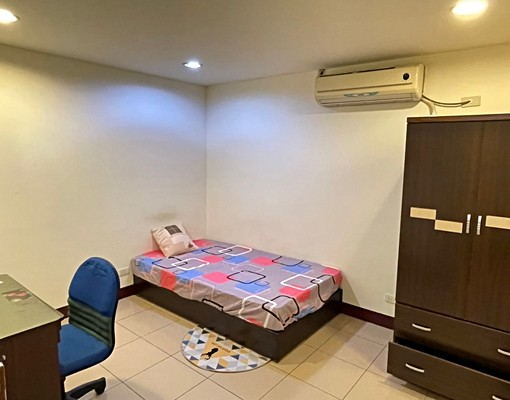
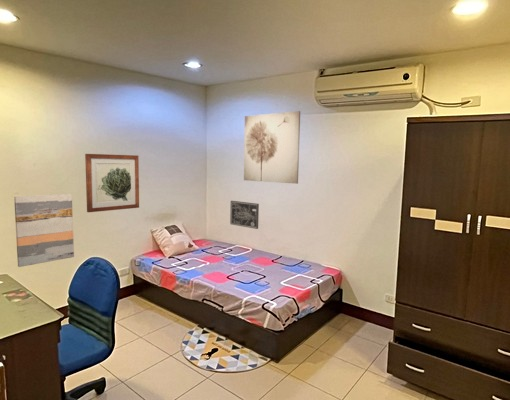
+ wall art [243,110,301,185]
+ wall art [13,193,75,268]
+ wall art [84,153,140,213]
+ wall art [229,200,260,230]
